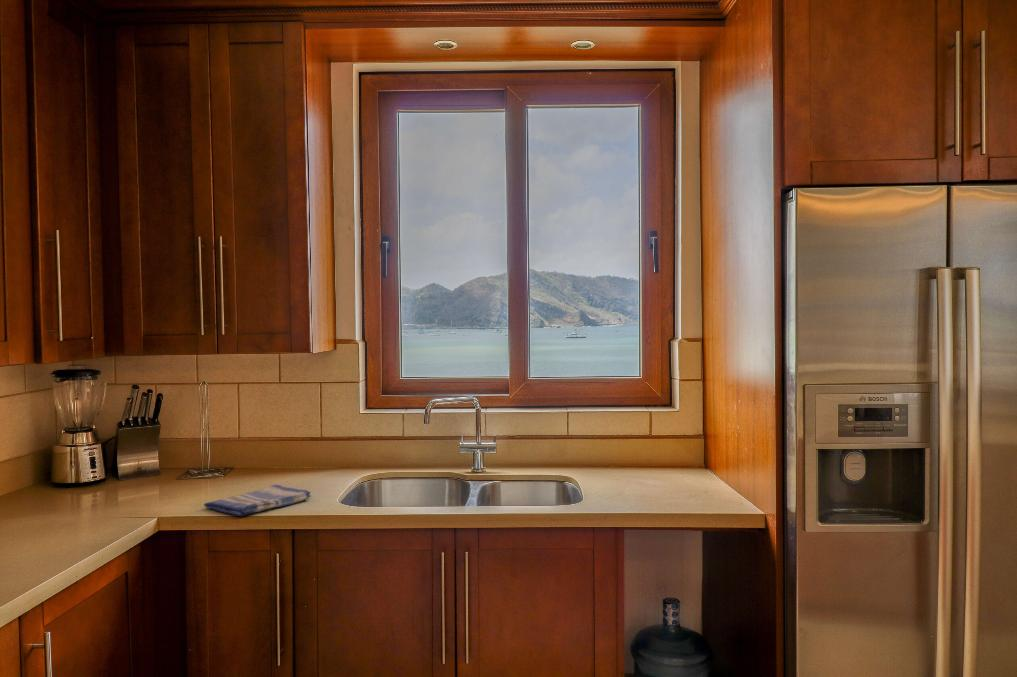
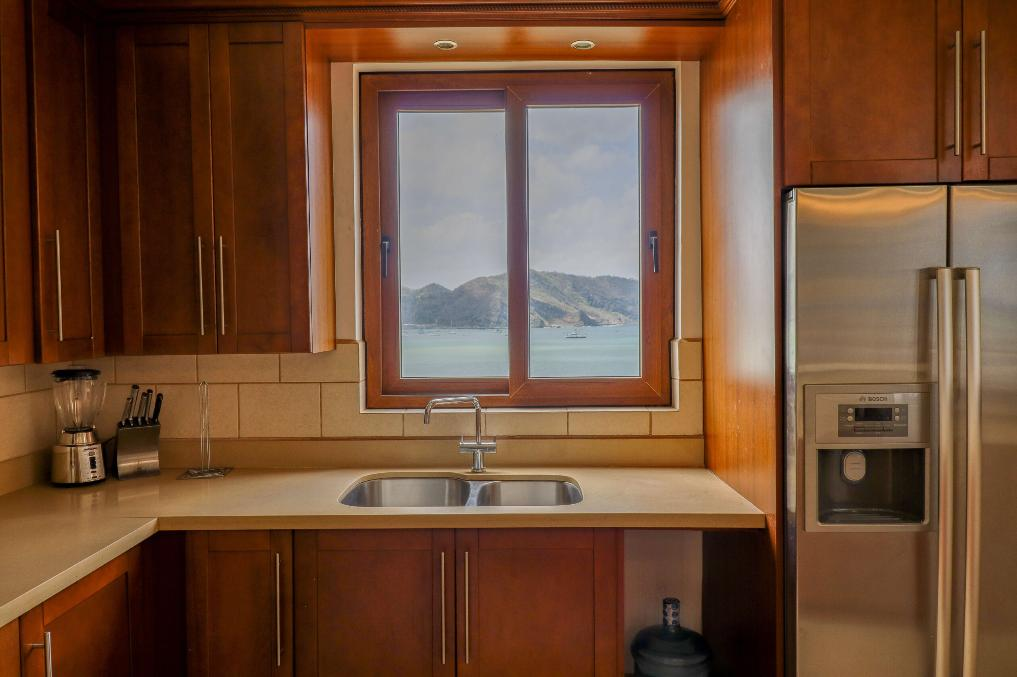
- dish towel [203,483,312,517]
